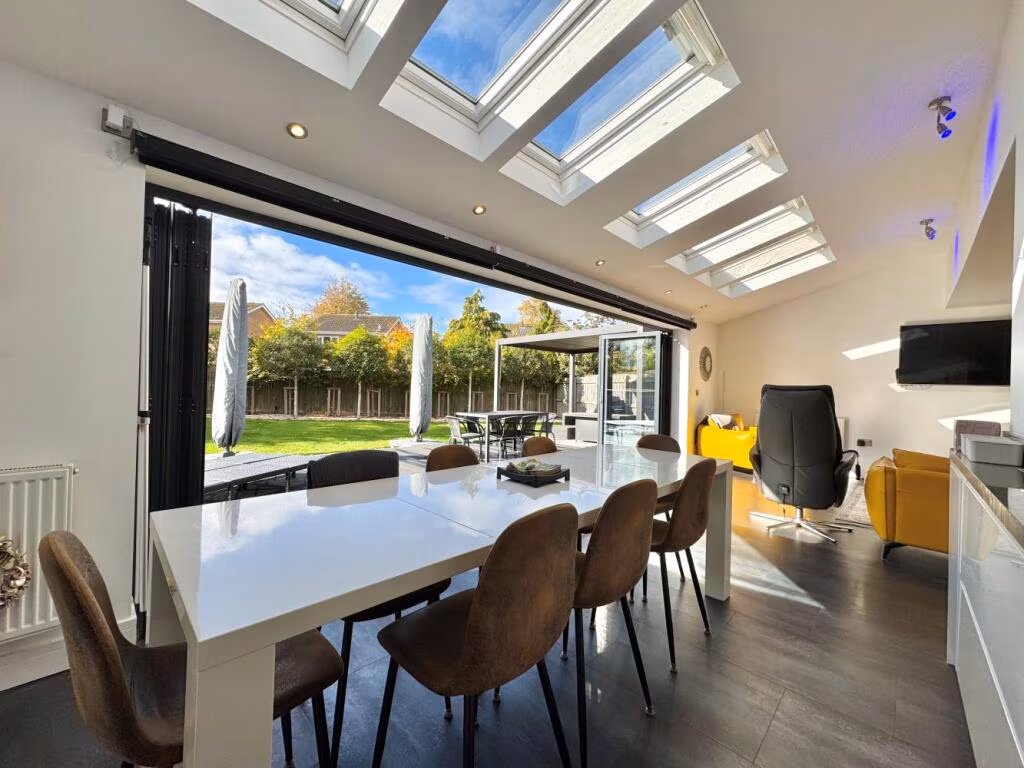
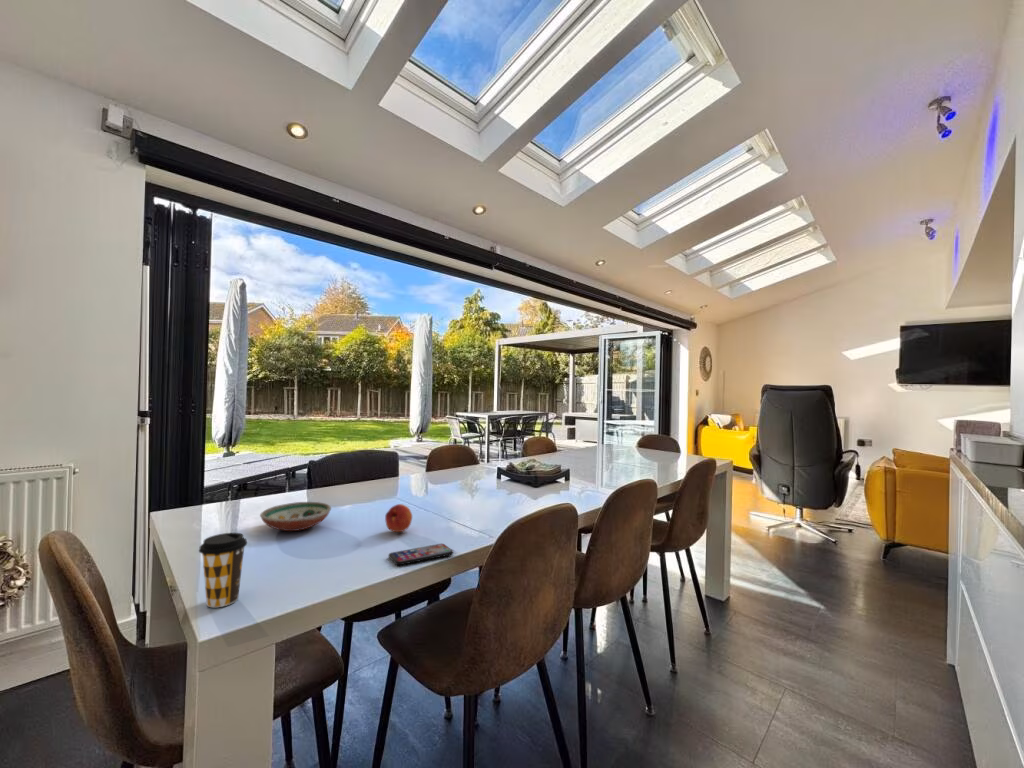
+ smartphone [388,543,455,566]
+ coffee cup [198,532,248,608]
+ decorative bowl [259,501,332,532]
+ fruit [384,503,413,533]
